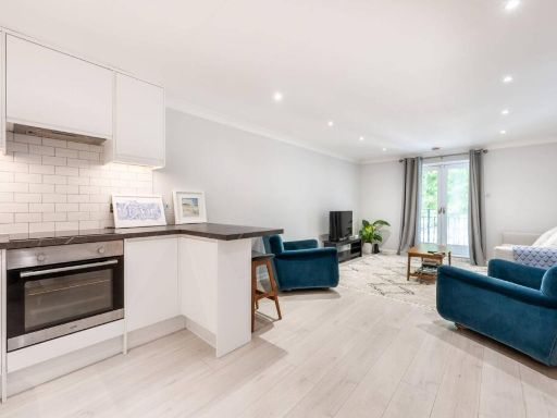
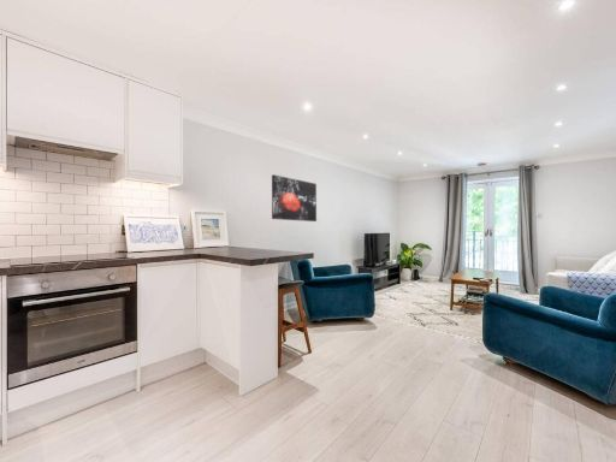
+ wall art [271,173,318,223]
